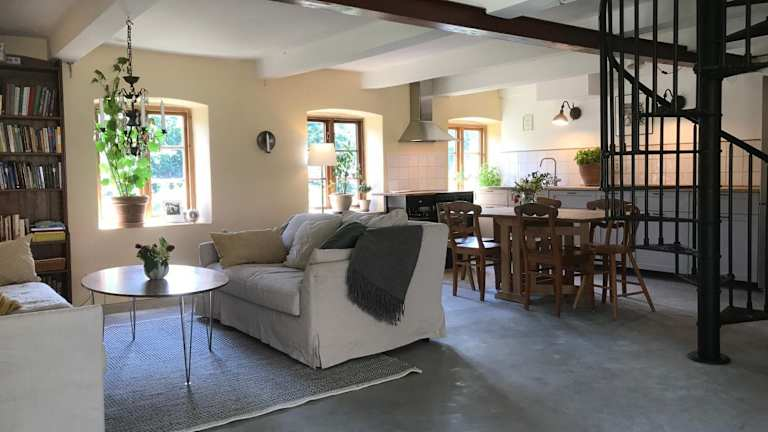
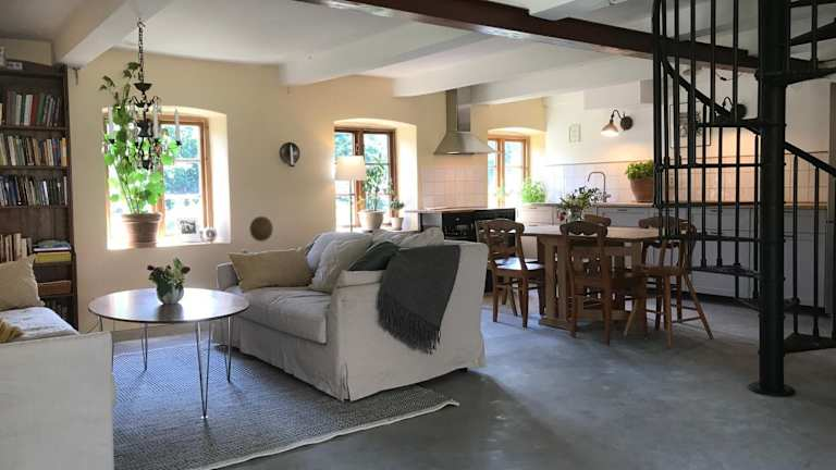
+ decorative plate [248,215,274,243]
